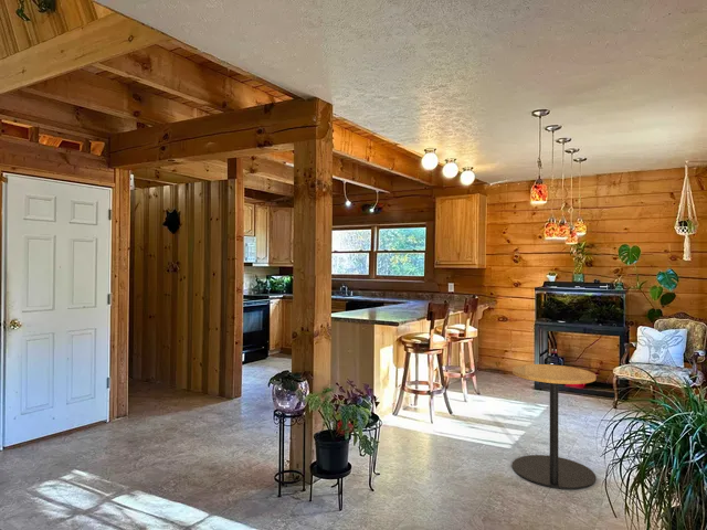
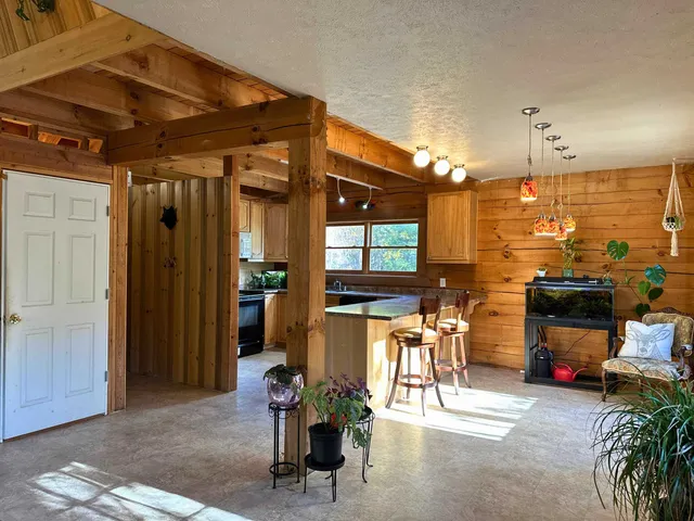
- side table [511,363,598,490]
